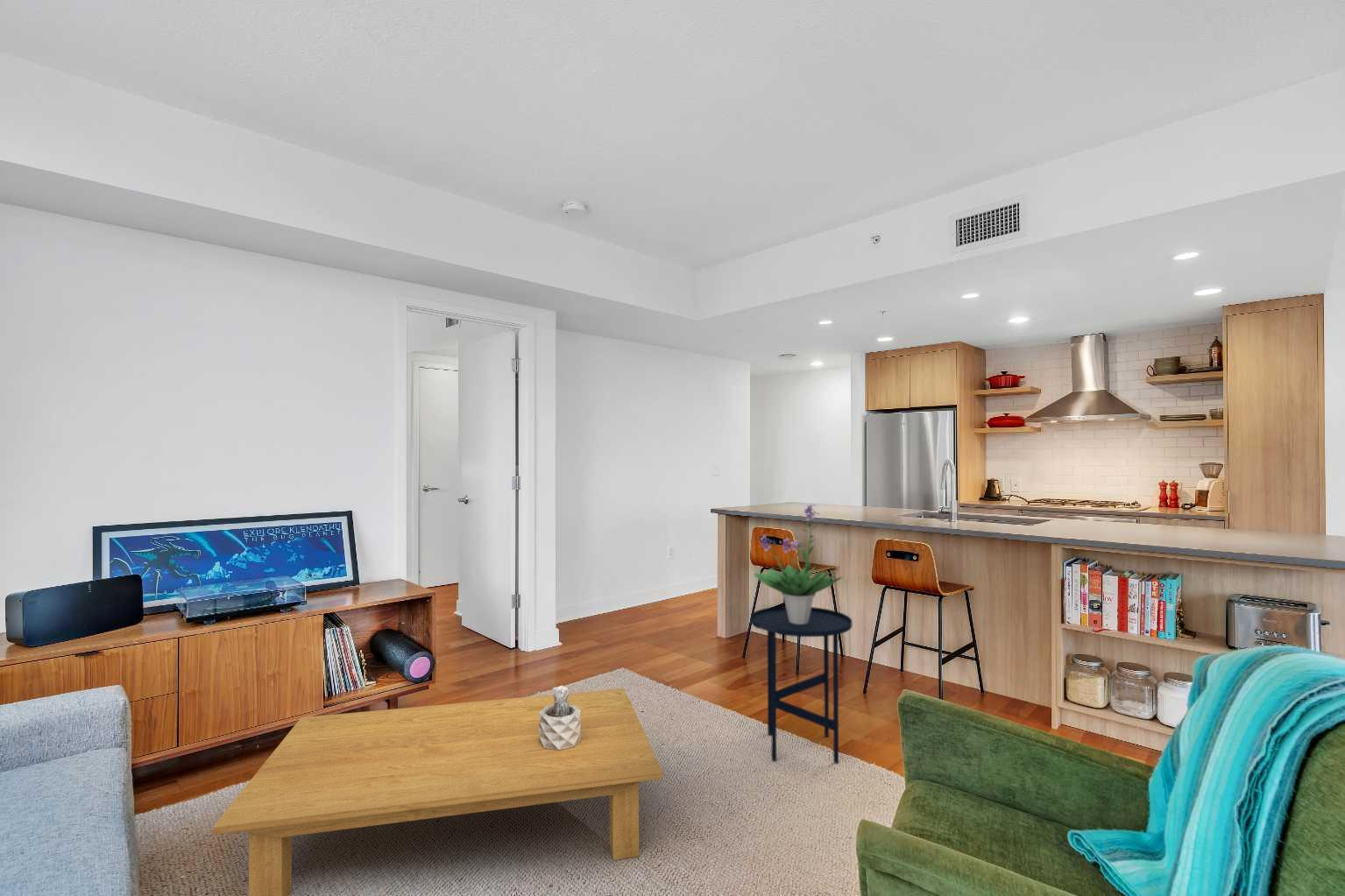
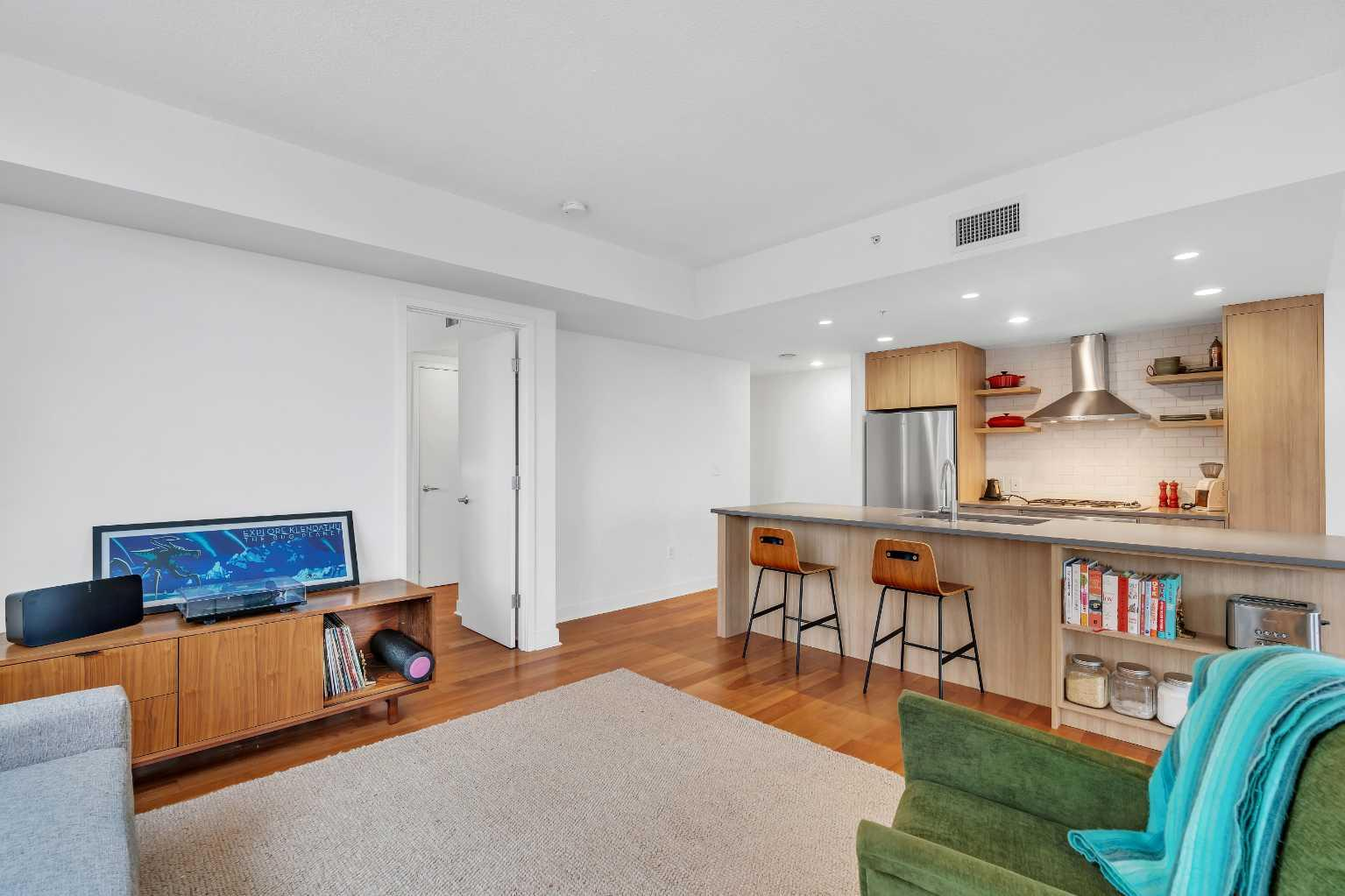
- potted plant [753,503,844,624]
- side table [750,605,853,765]
- succulent plant [539,685,581,750]
- coffee table [212,688,663,896]
